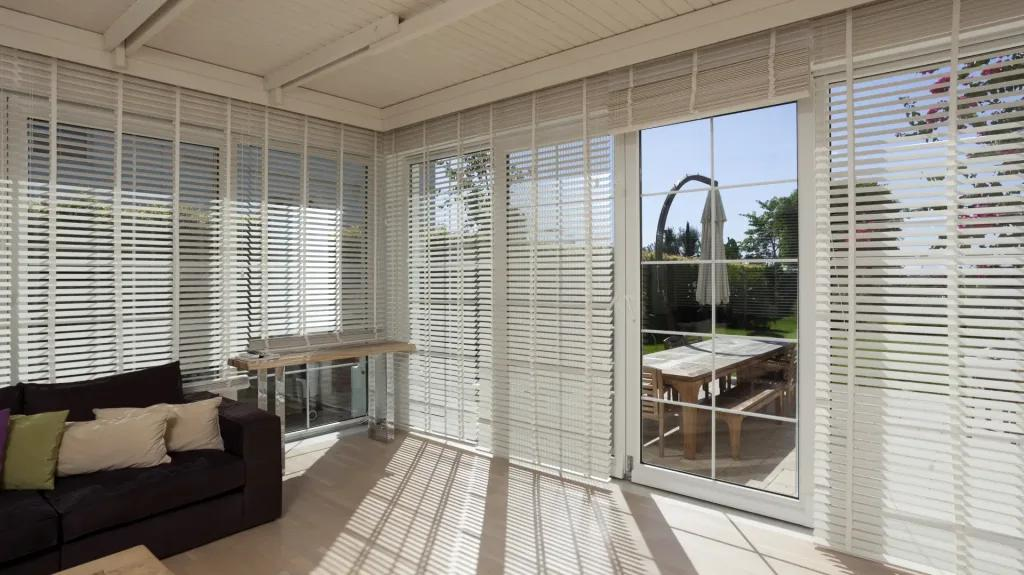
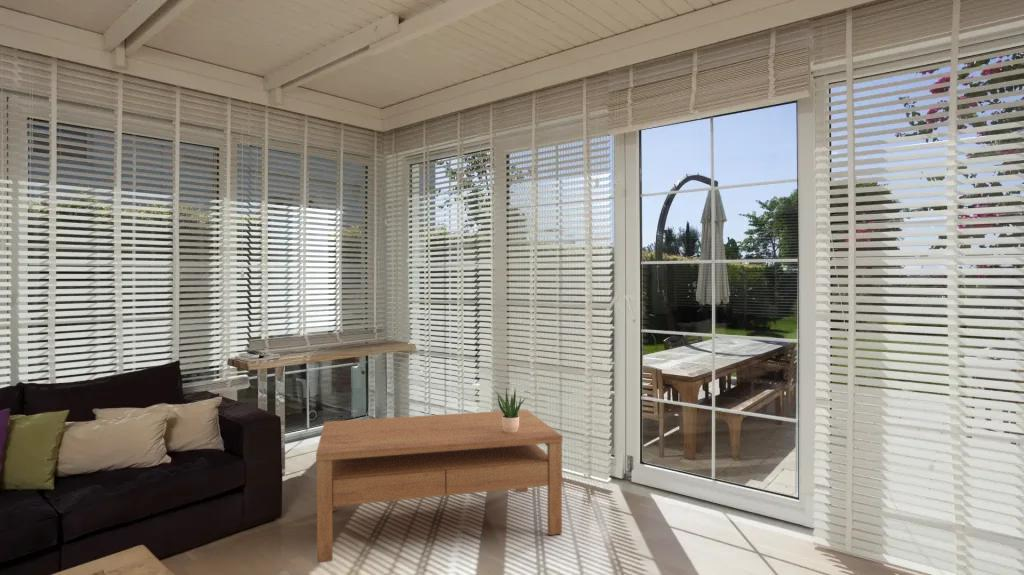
+ coffee table [315,409,563,564]
+ potted plant [494,386,527,433]
